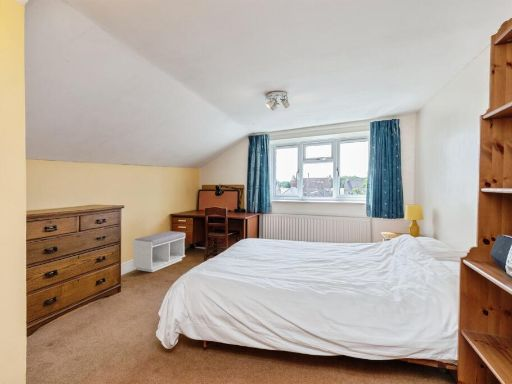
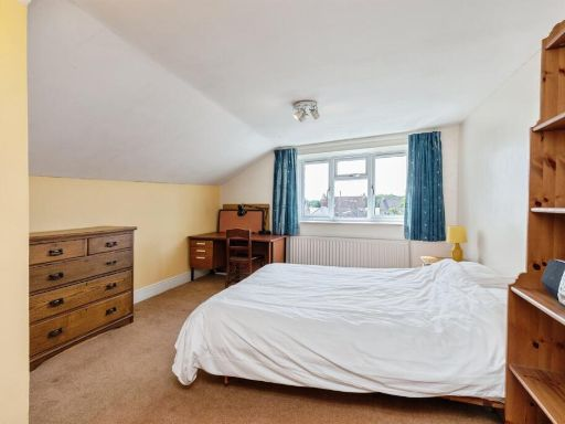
- bench [131,230,186,273]
